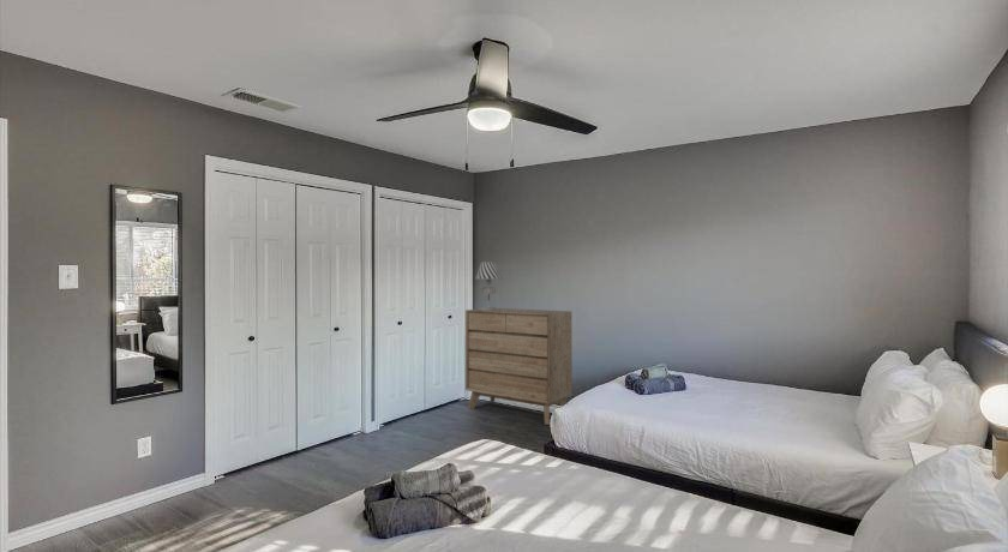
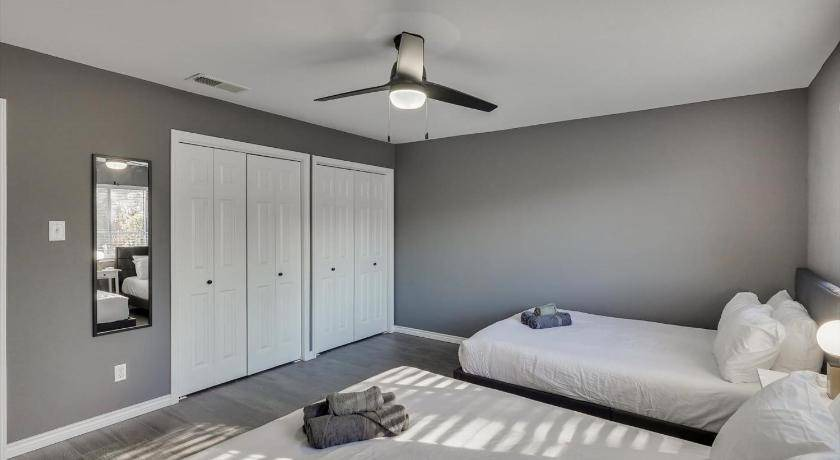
- table lamp [474,260,503,311]
- dresser [464,307,572,426]
